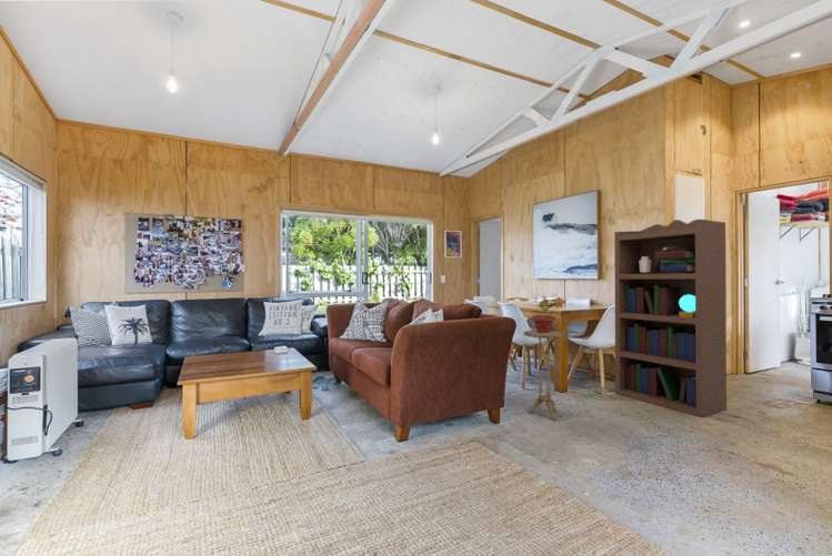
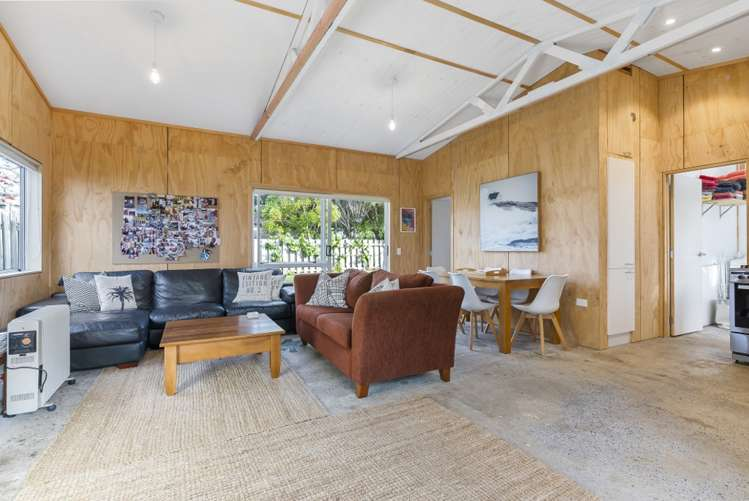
- bookshelf [613,219,728,418]
- side table [522,330,570,422]
- potted plant [530,295,559,333]
